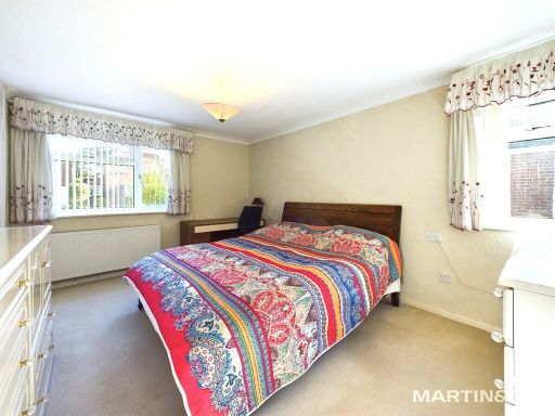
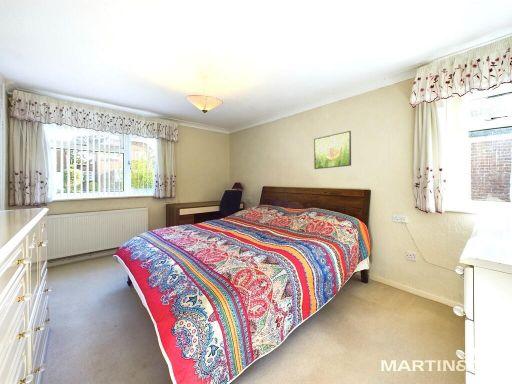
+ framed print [313,130,352,170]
